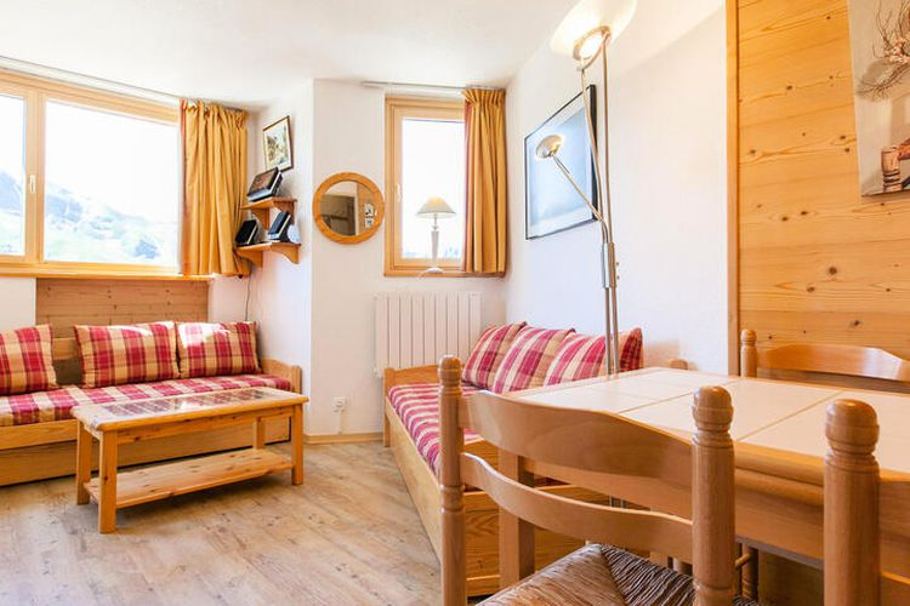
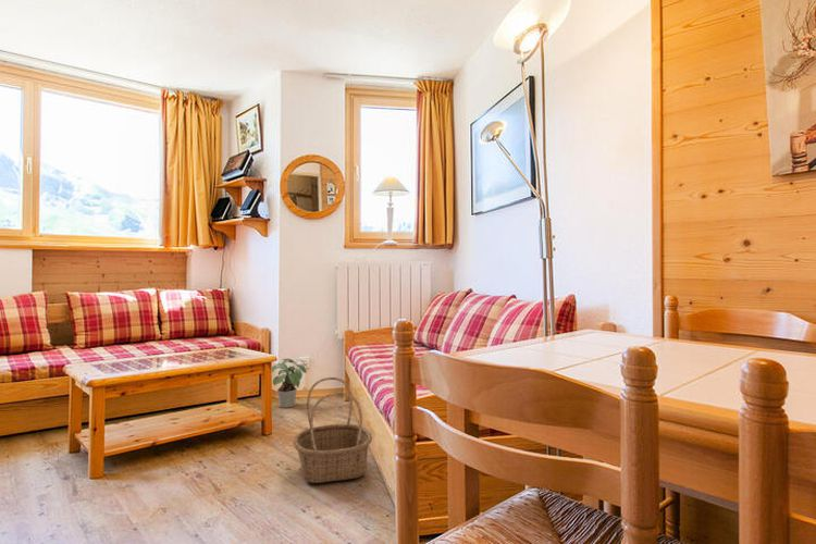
+ basket [292,376,373,484]
+ potted plant [271,357,309,409]
